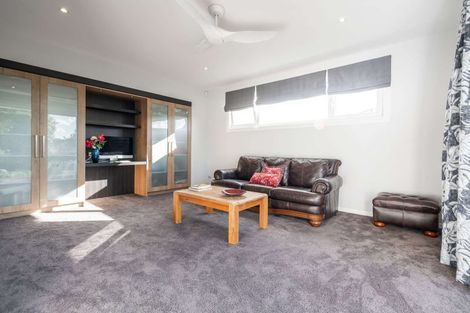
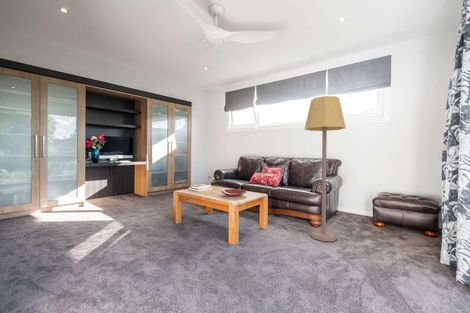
+ lamp [304,95,347,242]
